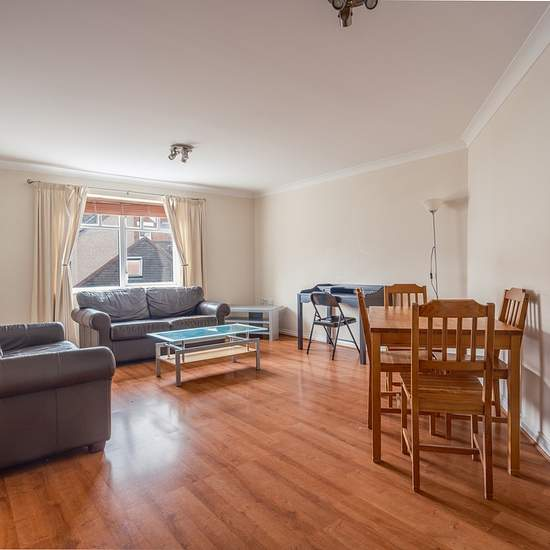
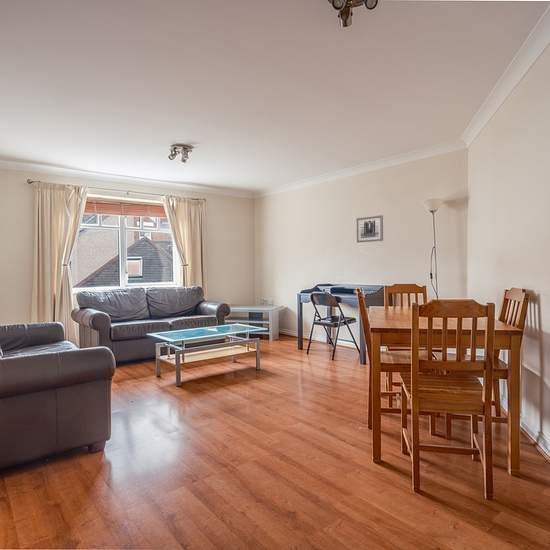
+ wall art [356,214,384,244]
